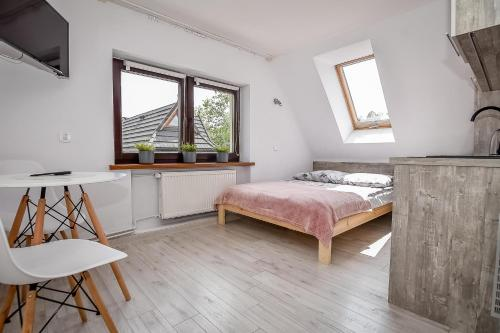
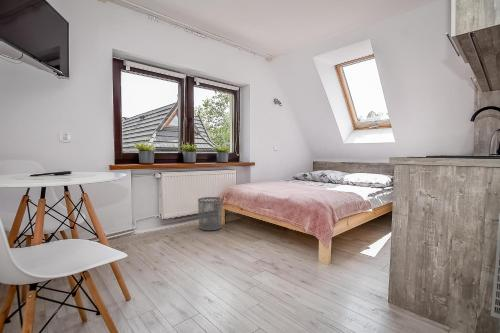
+ waste bin [197,196,224,231]
